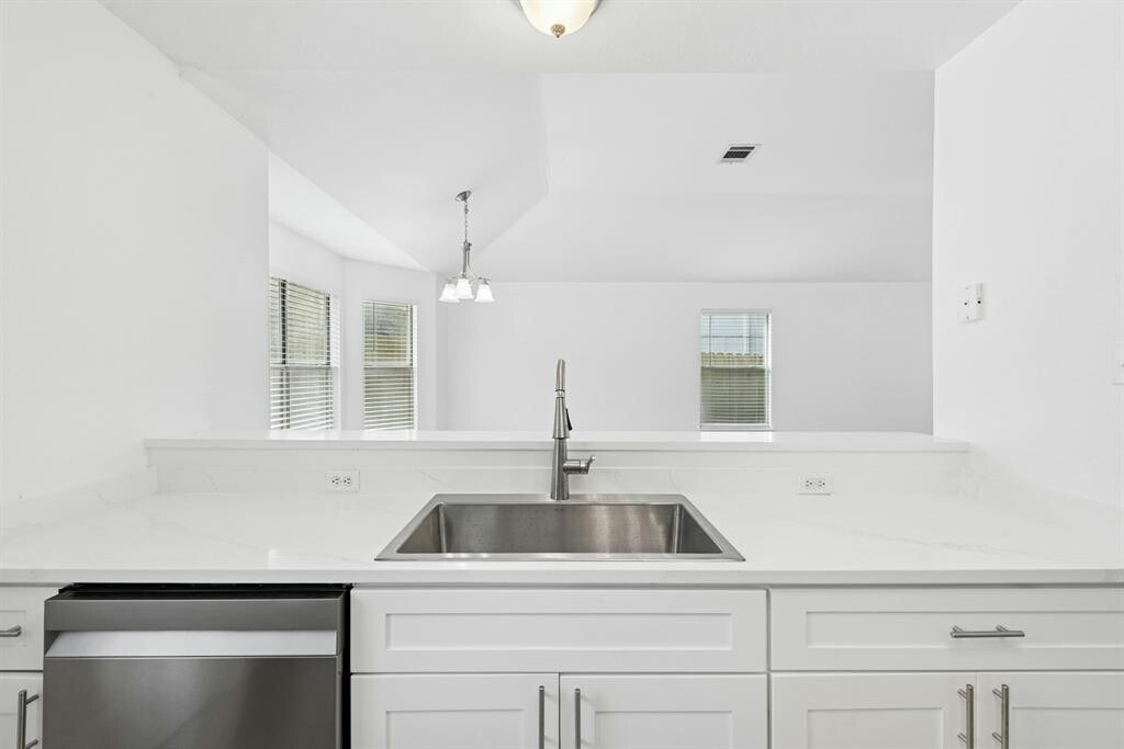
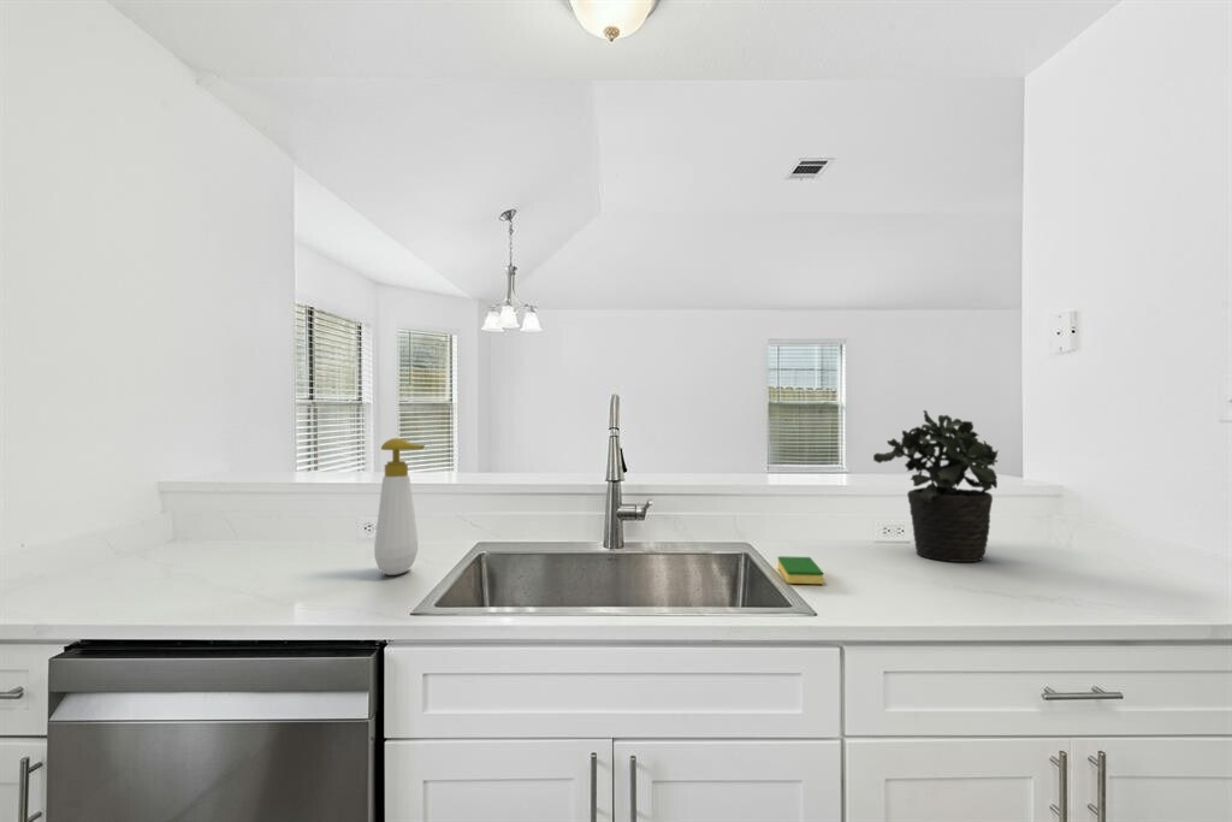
+ dish sponge [777,555,824,585]
+ potted plant [872,409,1000,563]
+ soap bottle [373,437,426,576]
